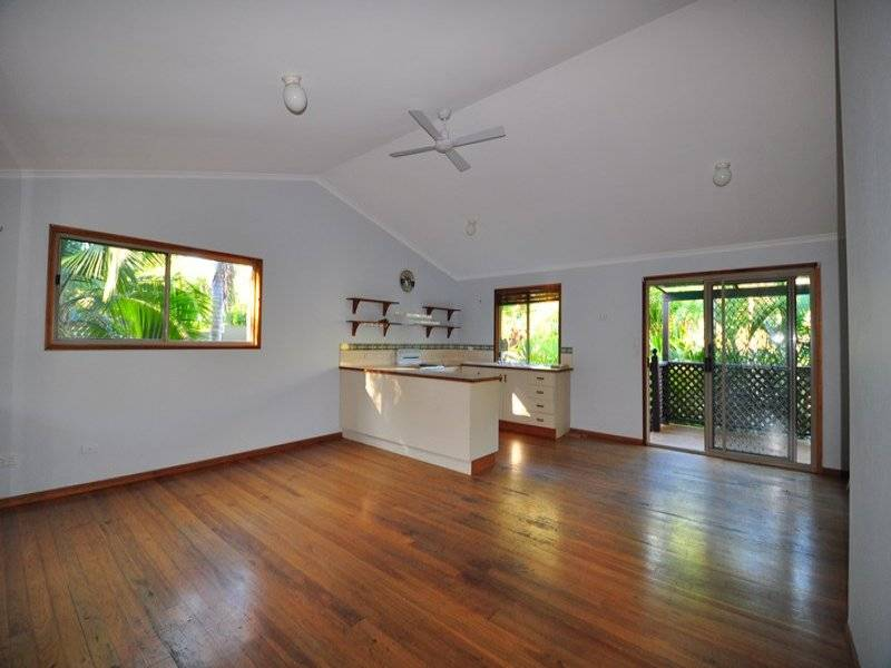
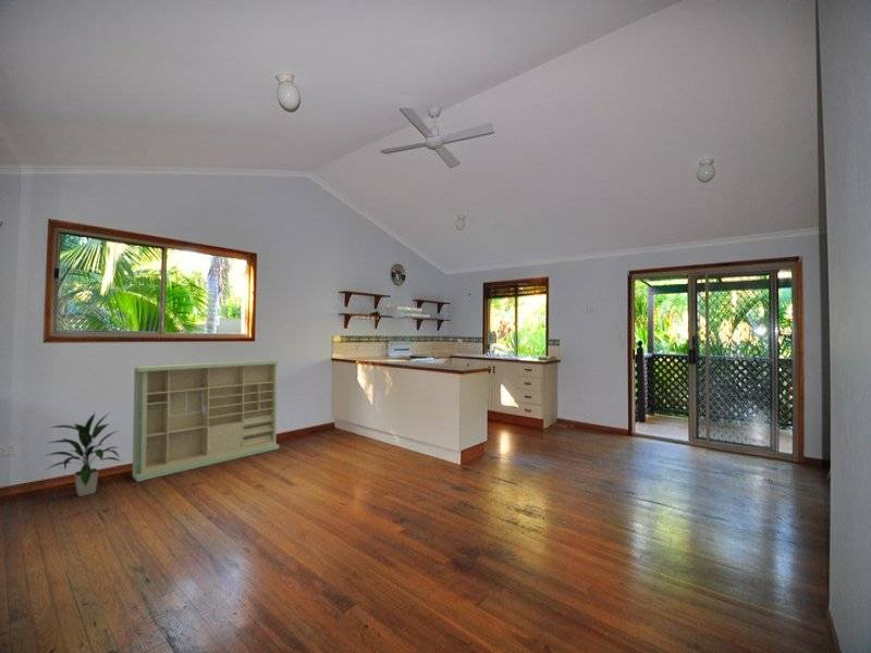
+ indoor plant [44,411,122,497]
+ storage cabinet [132,359,281,482]
